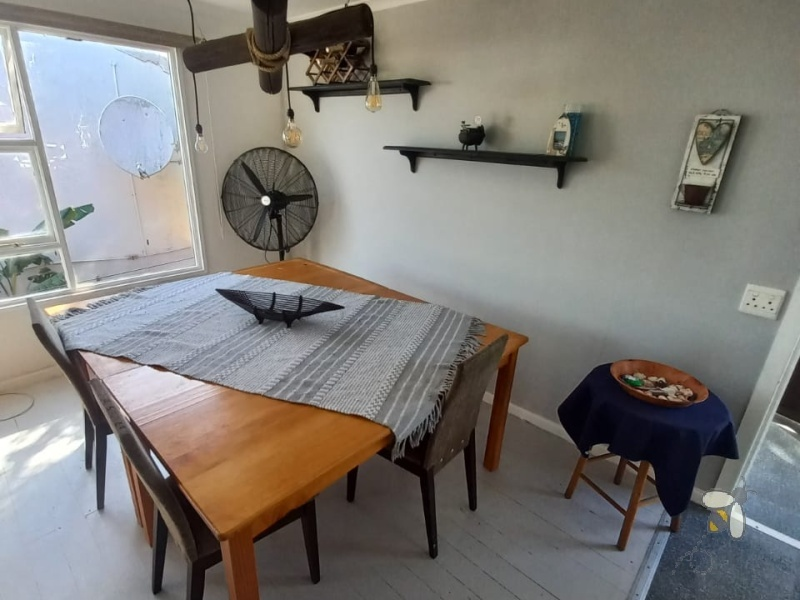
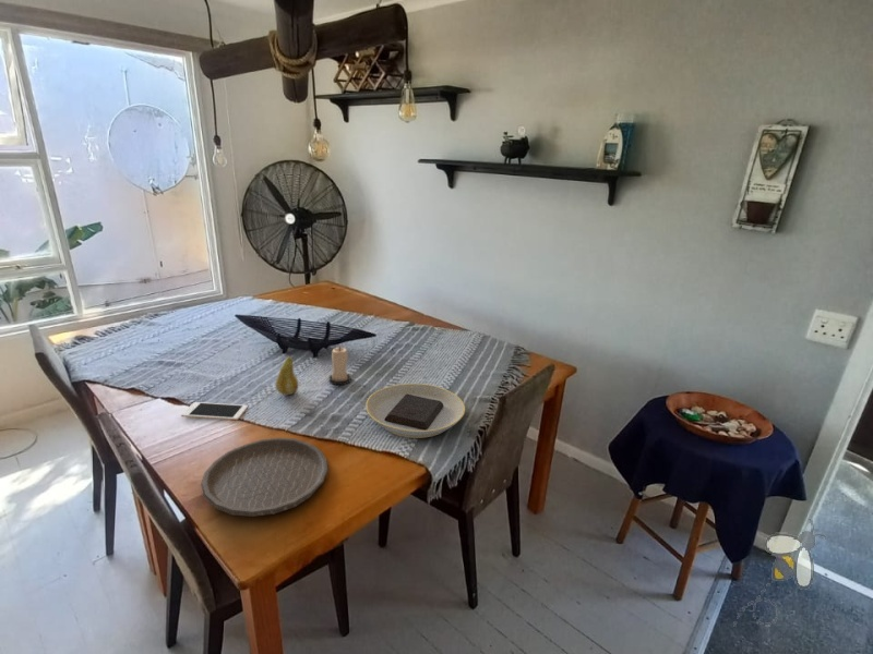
+ fruit [275,355,299,397]
+ cell phone [180,401,249,421]
+ plate [200,437,330,518]
+ candle [328,346,351,386]
+ plate [364,383,466,439]
